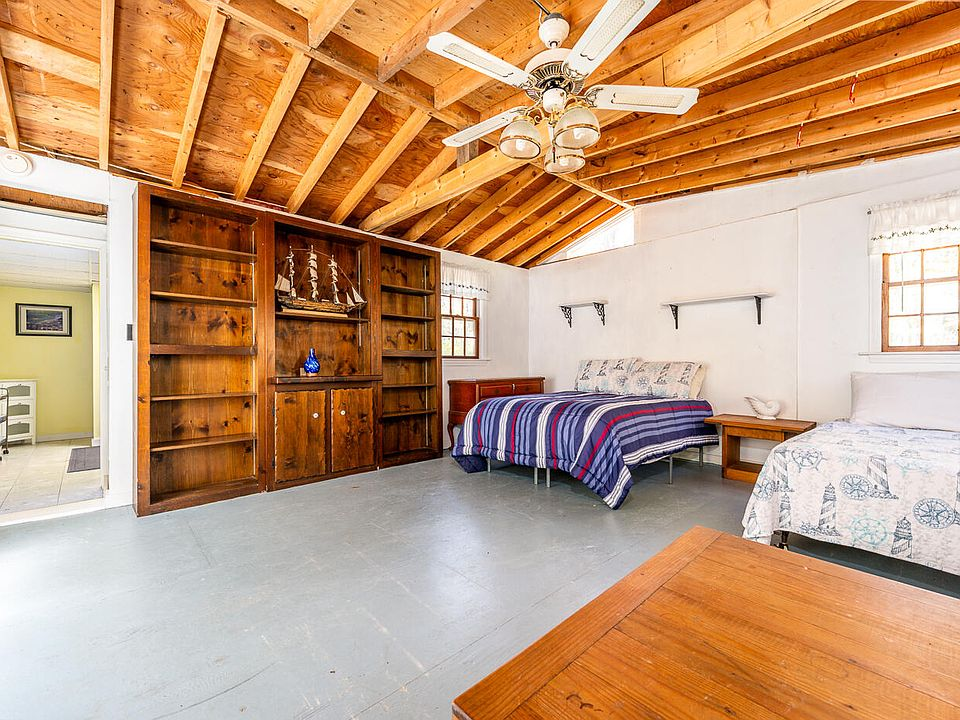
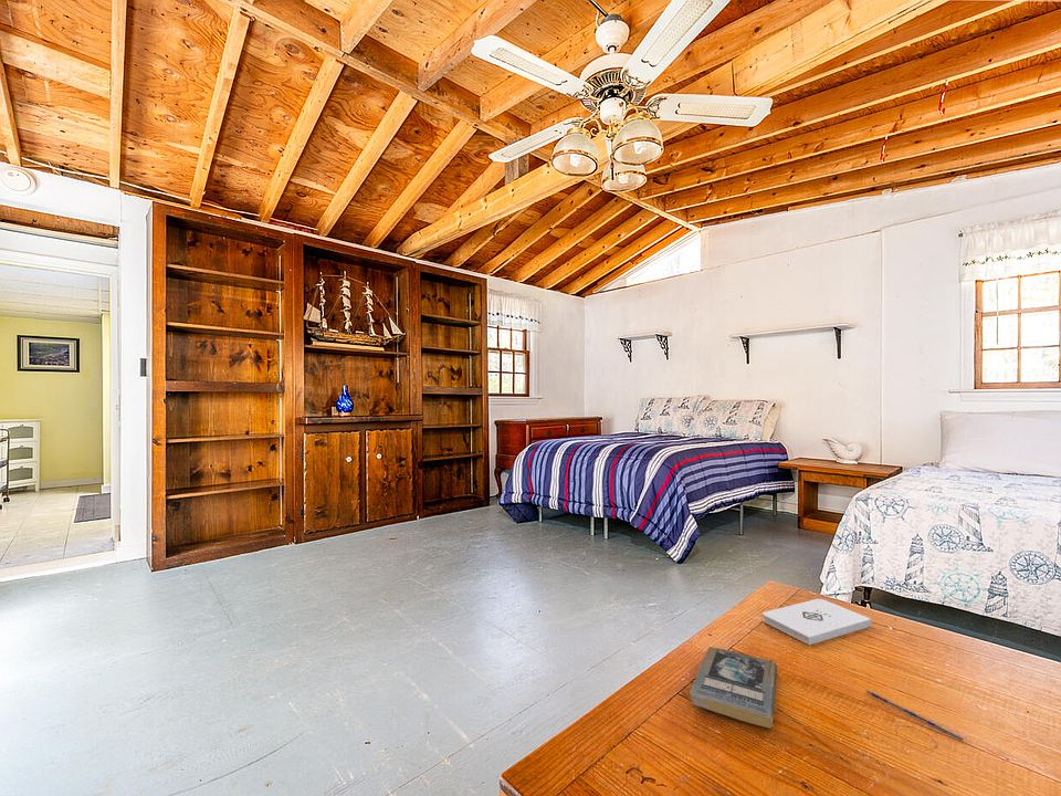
+ pen [865,689,967,743]
+ book [689,646,778,730]
+ notepad [761,598,872,646]
